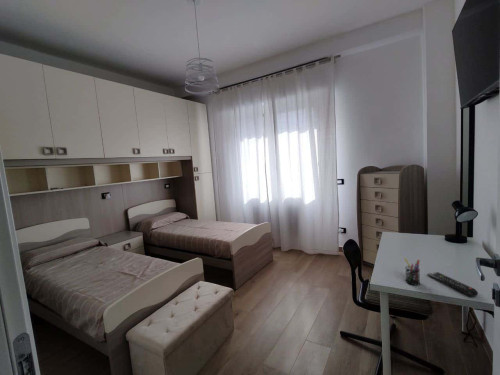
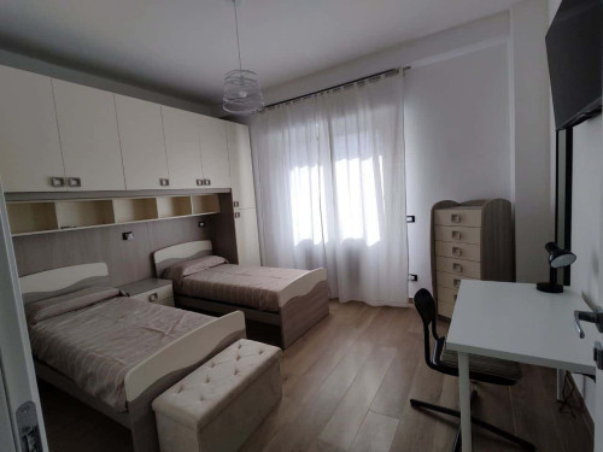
- remote control [426,271,479,298]
- pen holder [403,257,421,286]
